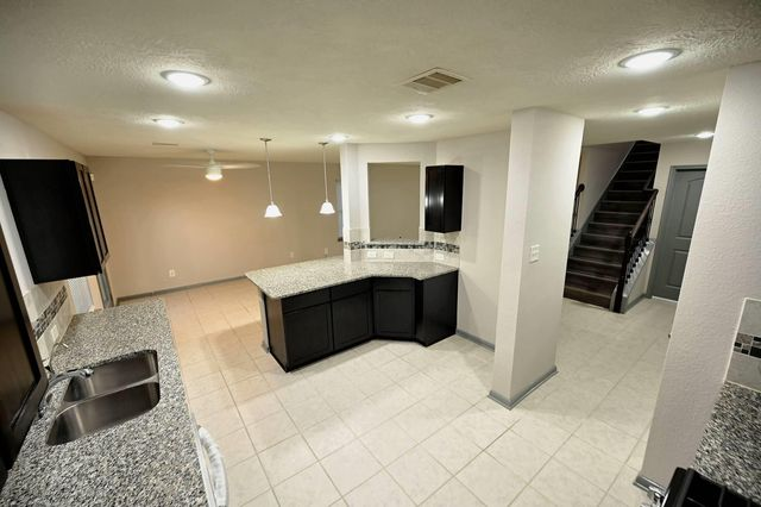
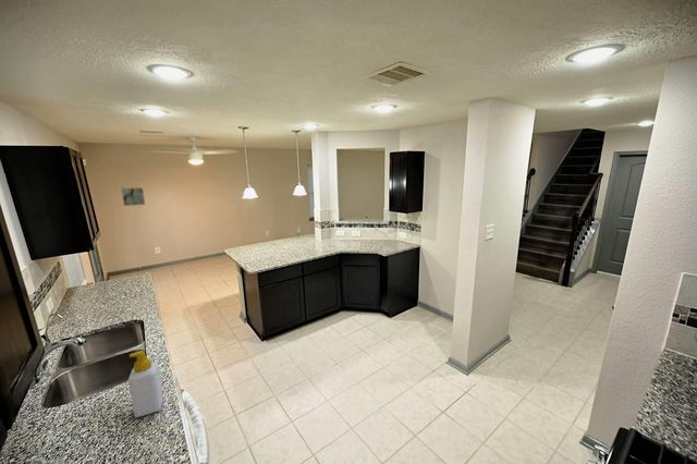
+ wall art [120,186,146,207]
+ soap bottle [127,350,164,418]
